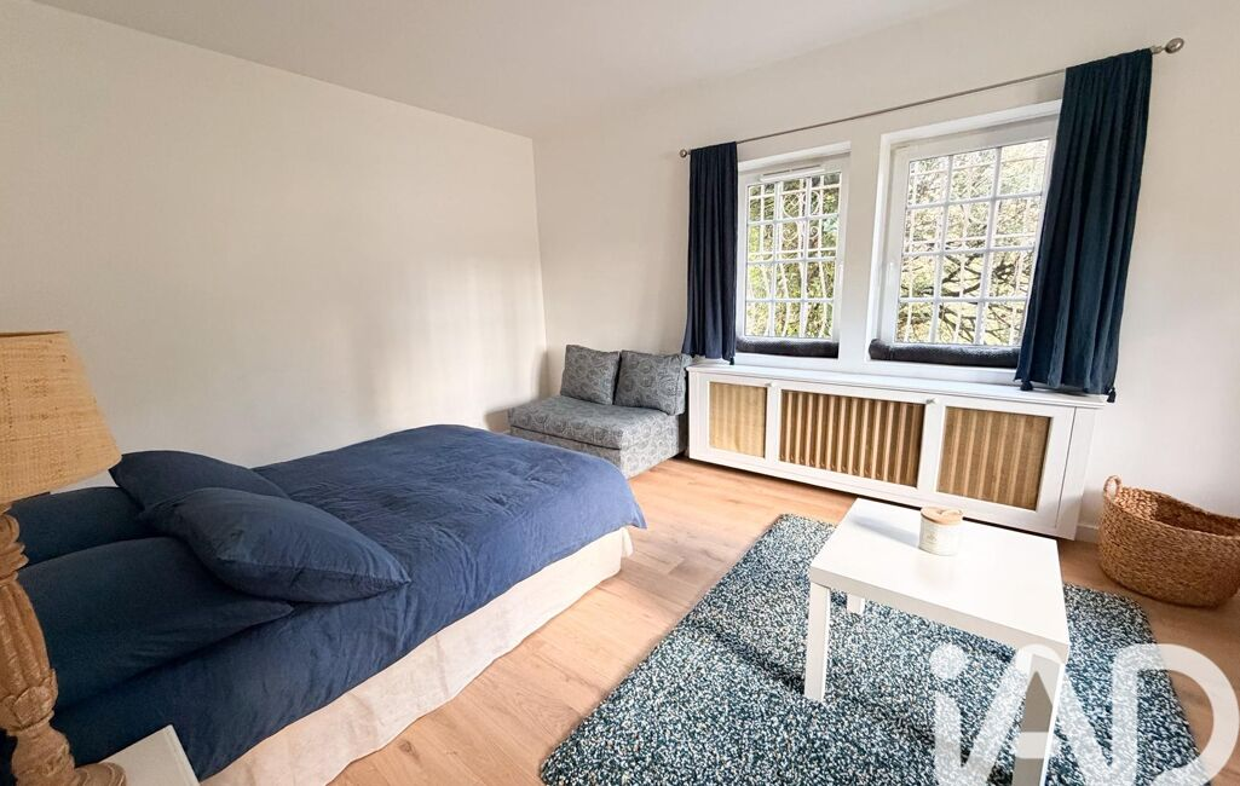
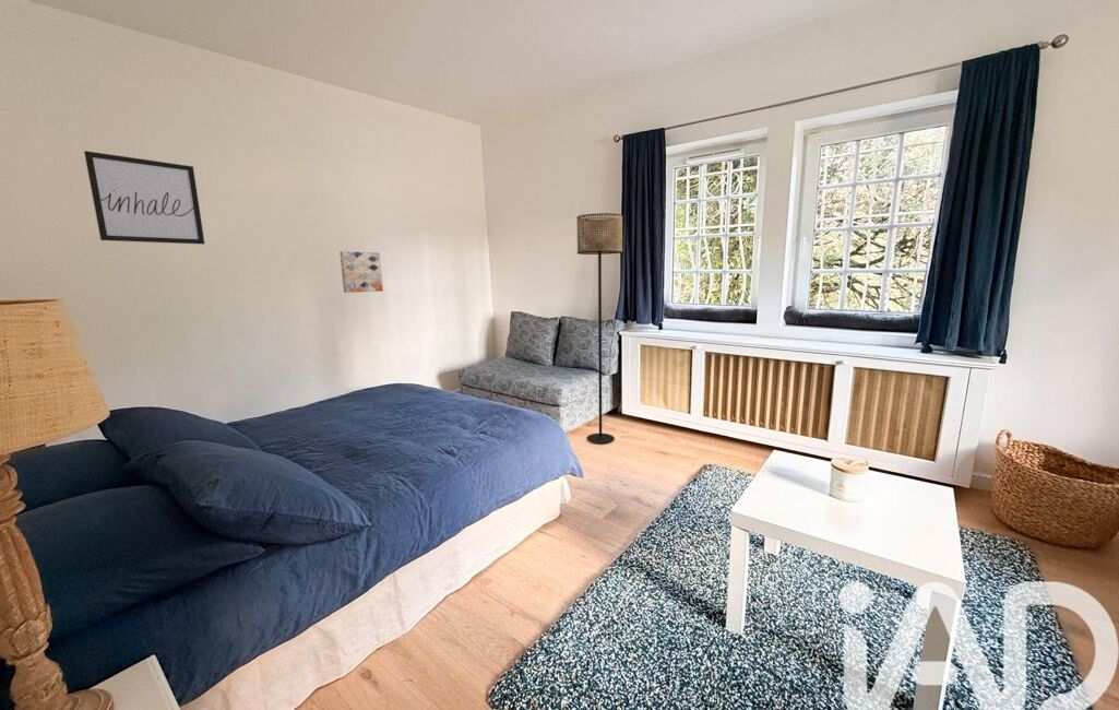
+ wall art [338,250,384,294]
+ wall art [83,150,205,246]
+ floor lamp [575,212,623,445]
